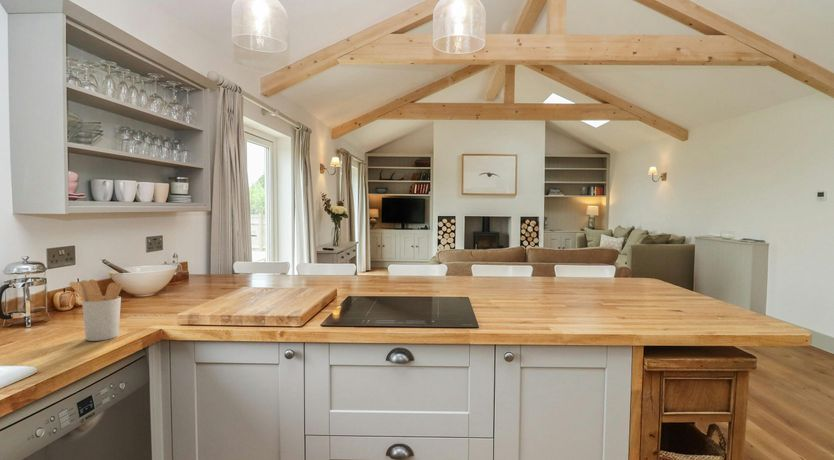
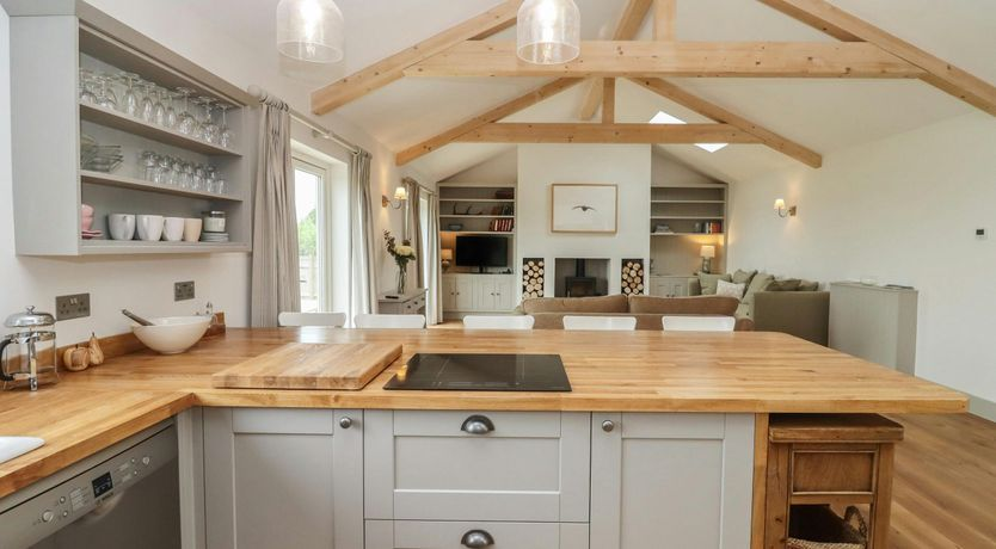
- utensil holder [69,279,123,342]
